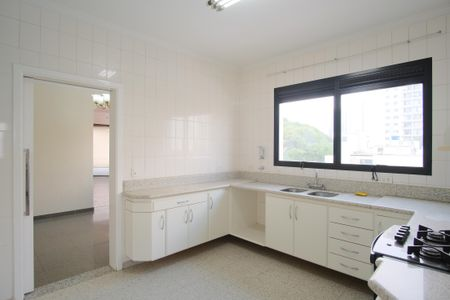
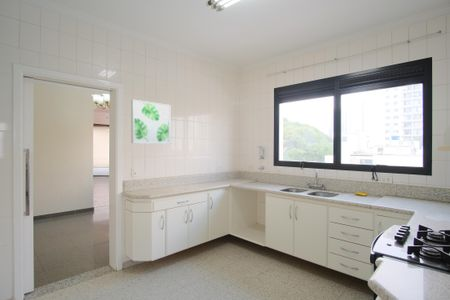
+ wall art [131,99,171,145]
